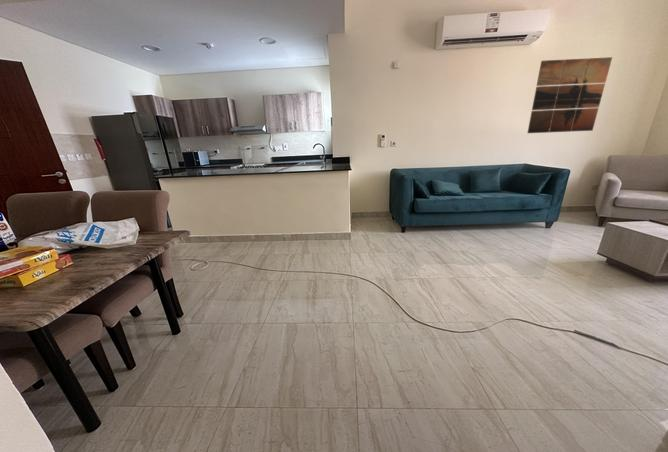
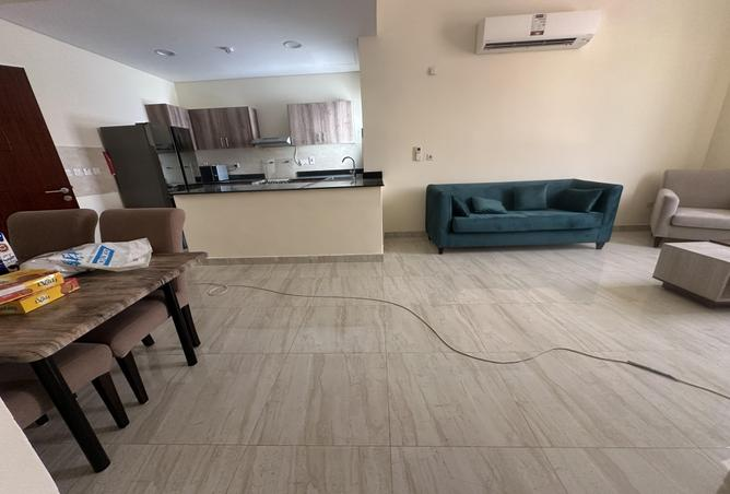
- wall art [526,56,613,134]
